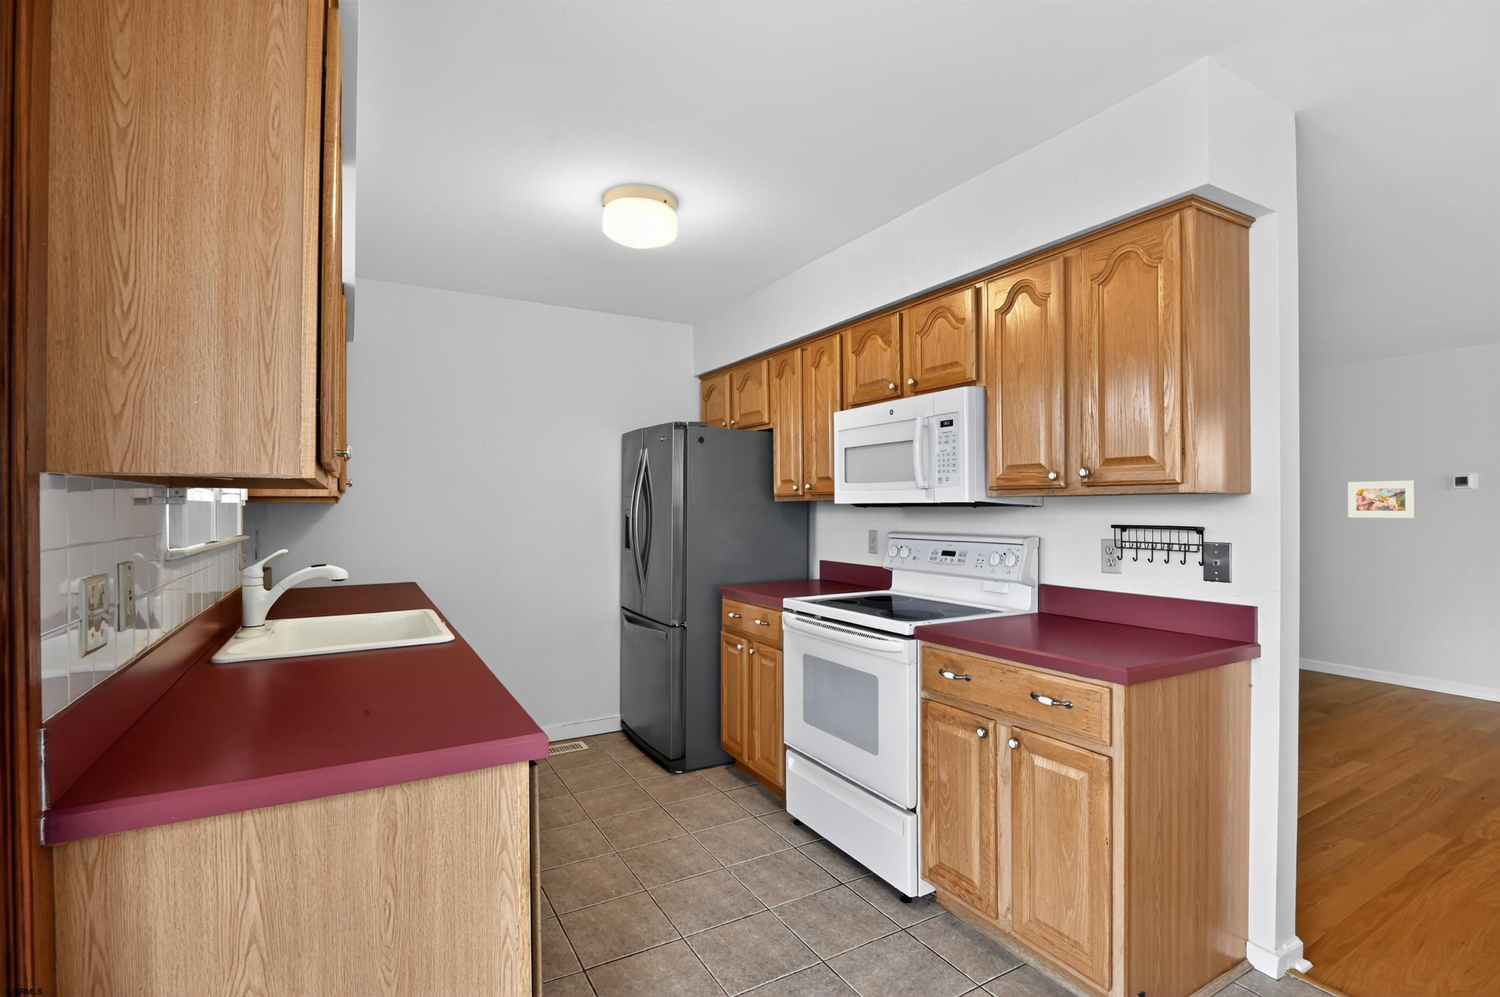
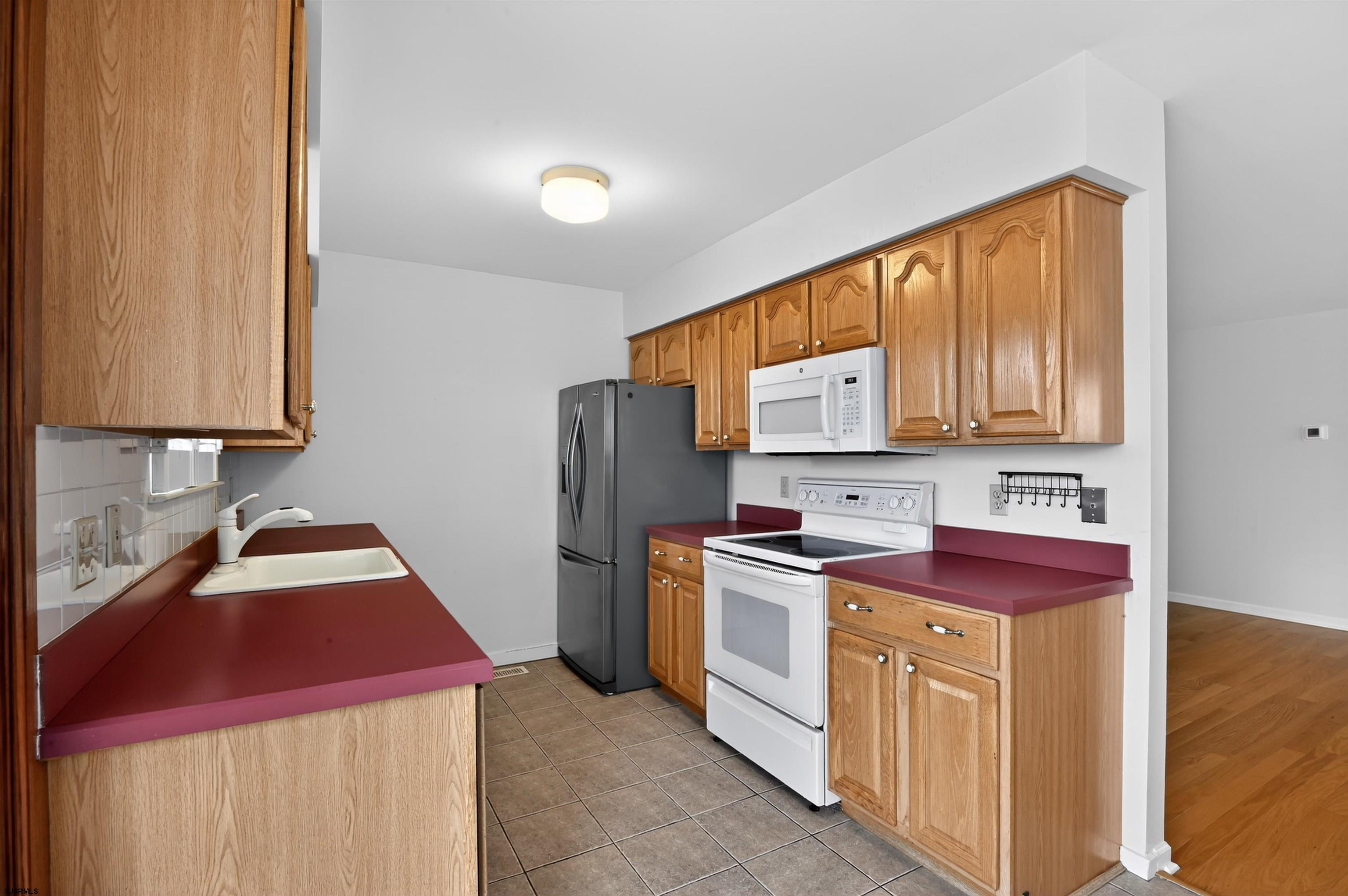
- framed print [1348,481,1417,519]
